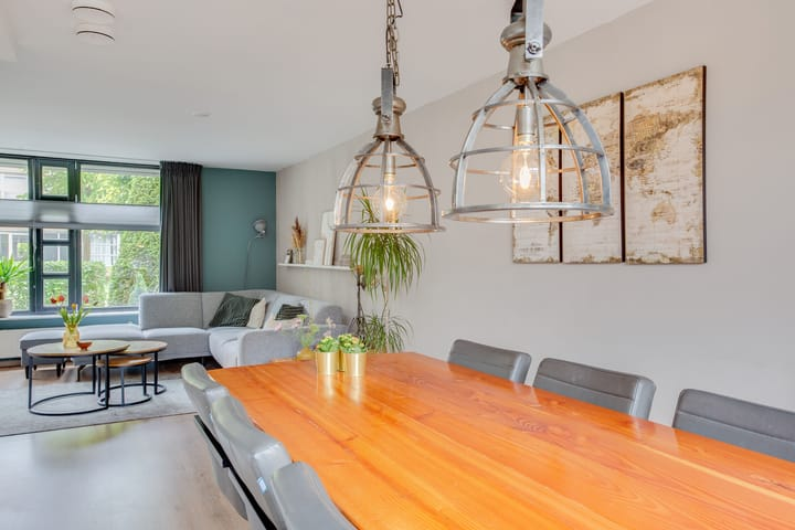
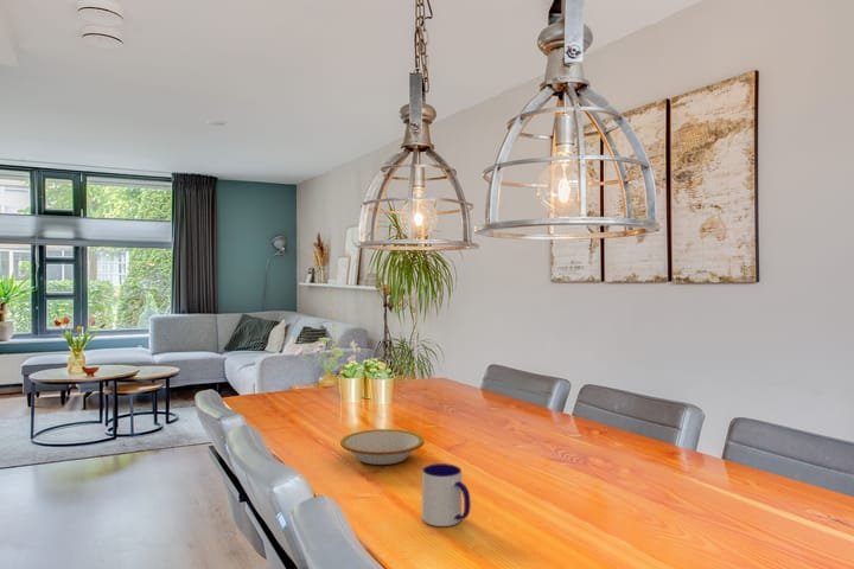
+ bowl [339,428,426,466]
+ mug [421,462,472,528]
